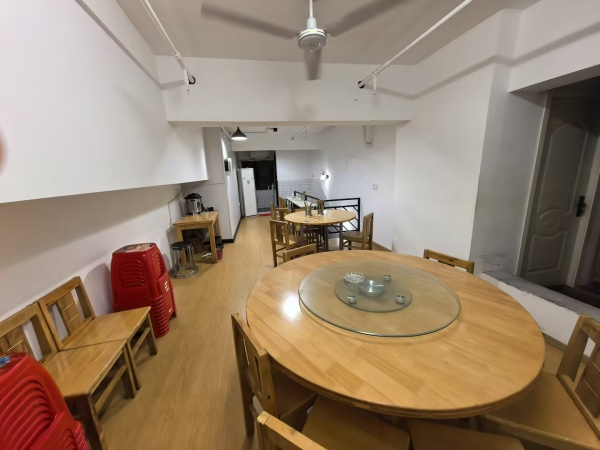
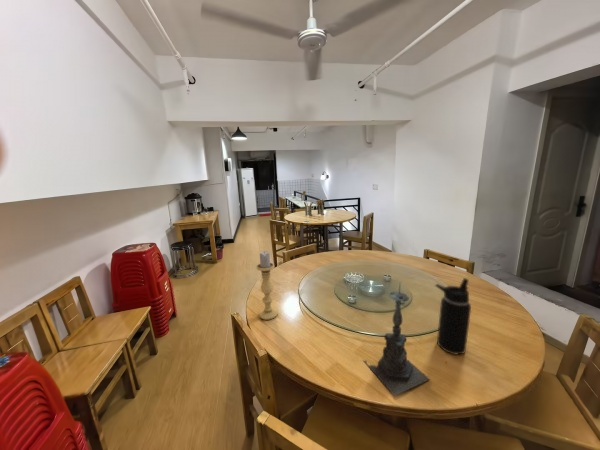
+ candle holder [256,250,278,321]
+ water bottle [434,277,472,355]
+ candle holder [362,281,431,397]
